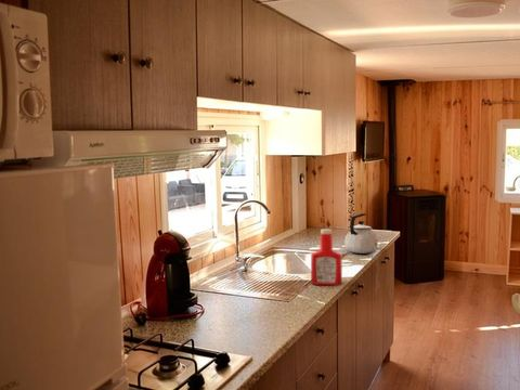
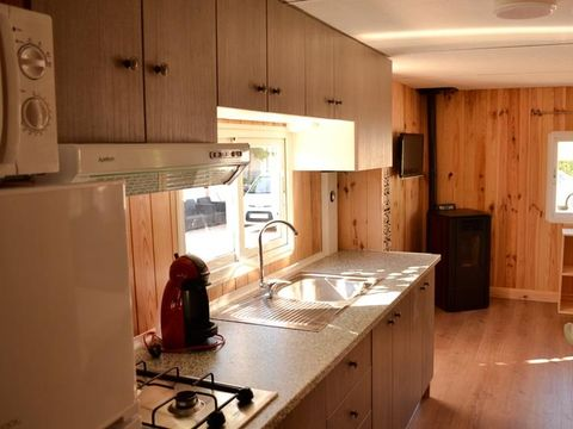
- kettle [343,212,379,255]
- soap bottle [310,227,343,286]
